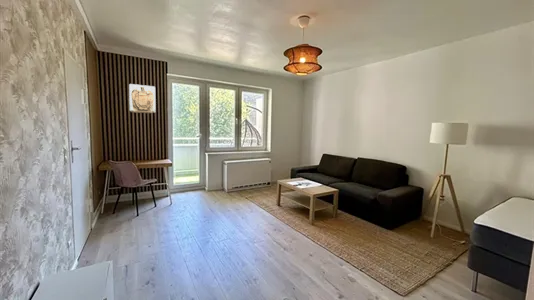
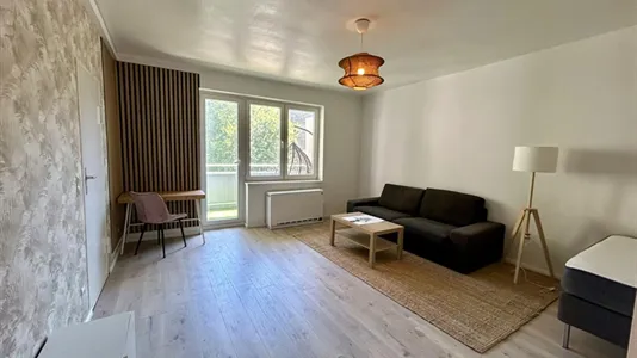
- wall sculpture [128,83,156,114]
